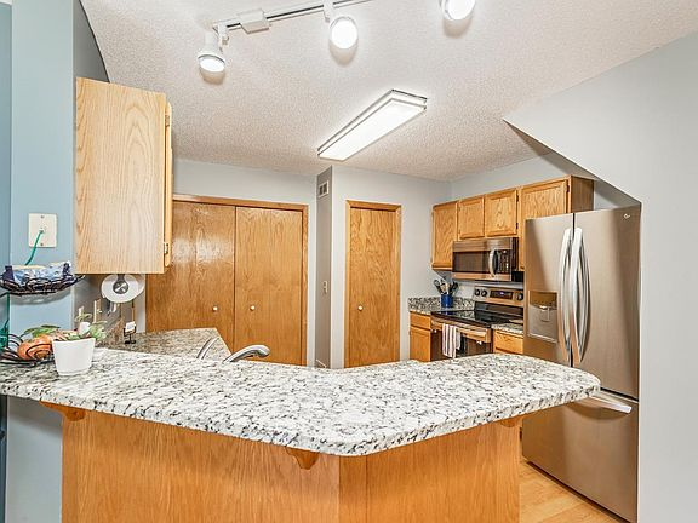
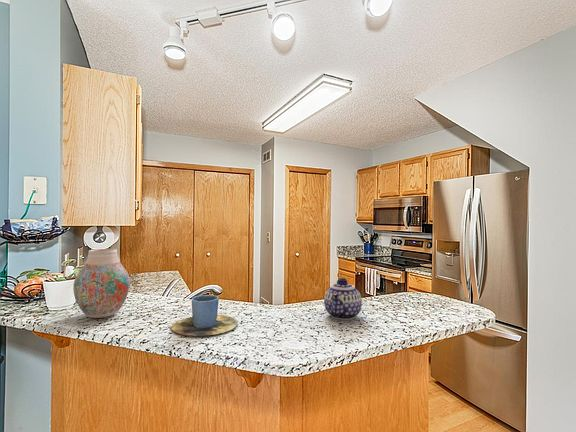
+ cup [171,294,239,337]
+ teapot [323,277,363,321]
+ vase [72,248,131,319]
